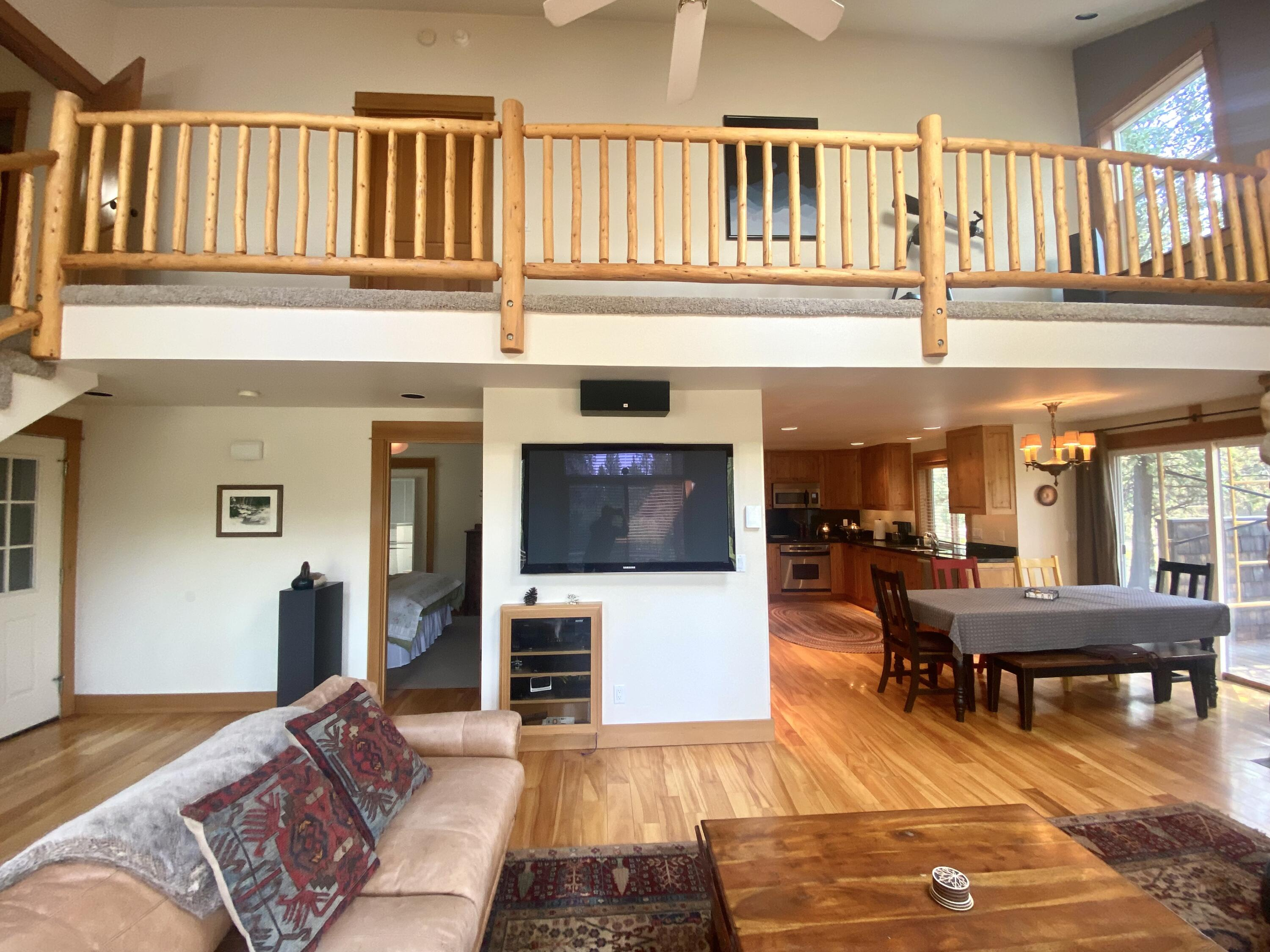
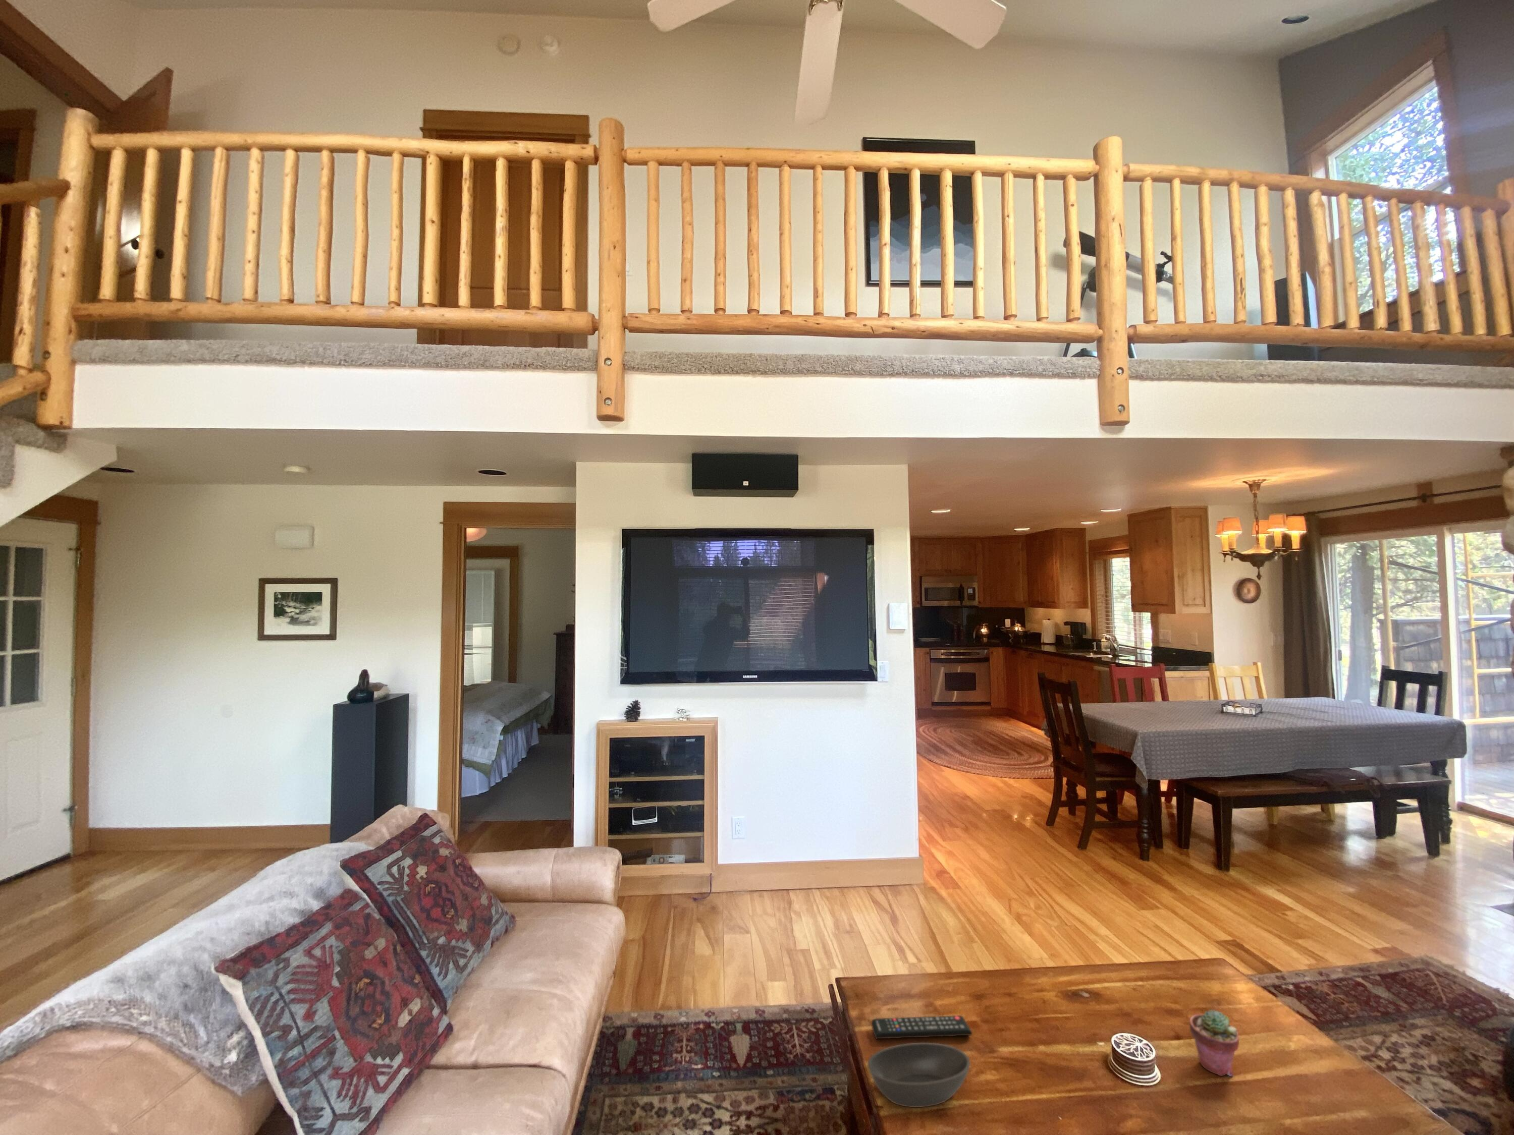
+ bowl [867,1042,970,1108]
+ remote control [871,1015,973,1040]
+ potted succulent [1189,1010,1240,1077]
